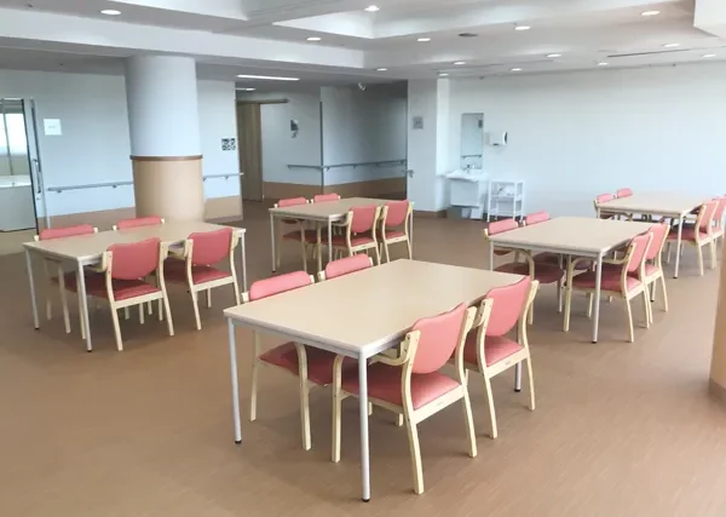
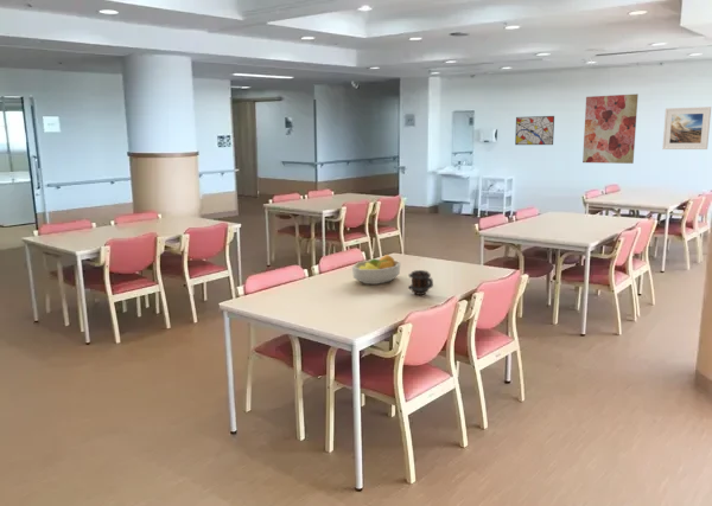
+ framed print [661,105,712,150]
+ wall art [581,92,640,165]
+ mug [408,269,434,296]
+ wall art [514,115,555,146]
+ fruit bowl [351,254,402,286]
